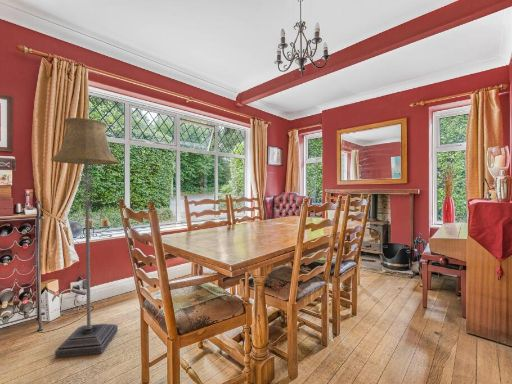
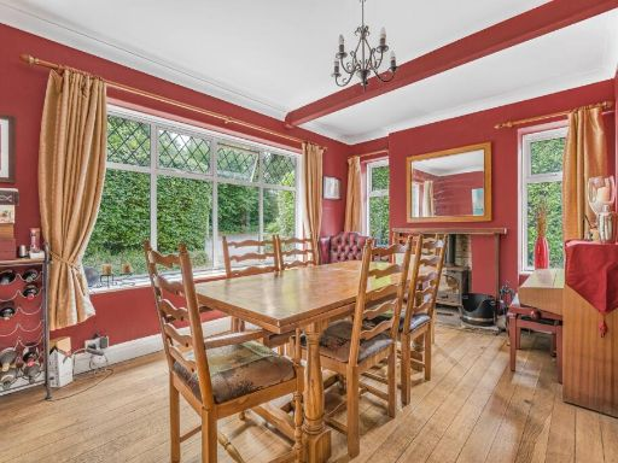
- floor lamp [50,117,120,359]
